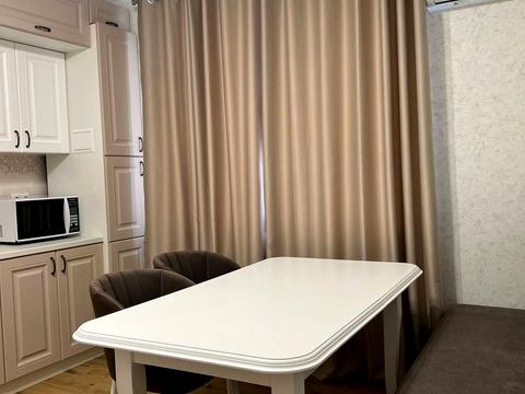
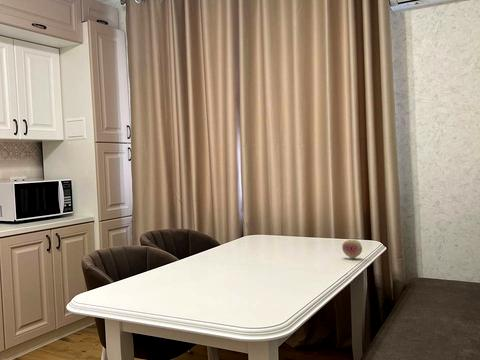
+ fruit [341,239,363,259]
